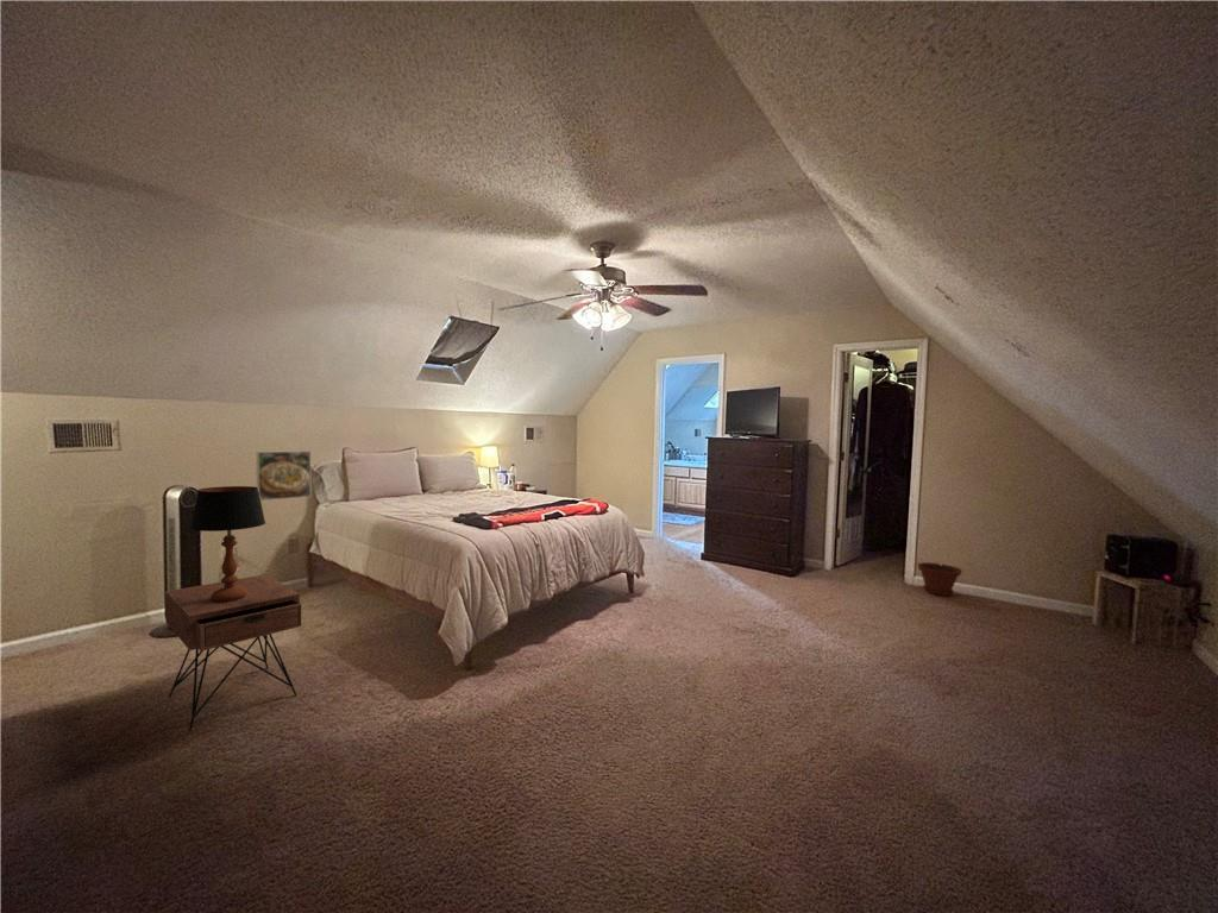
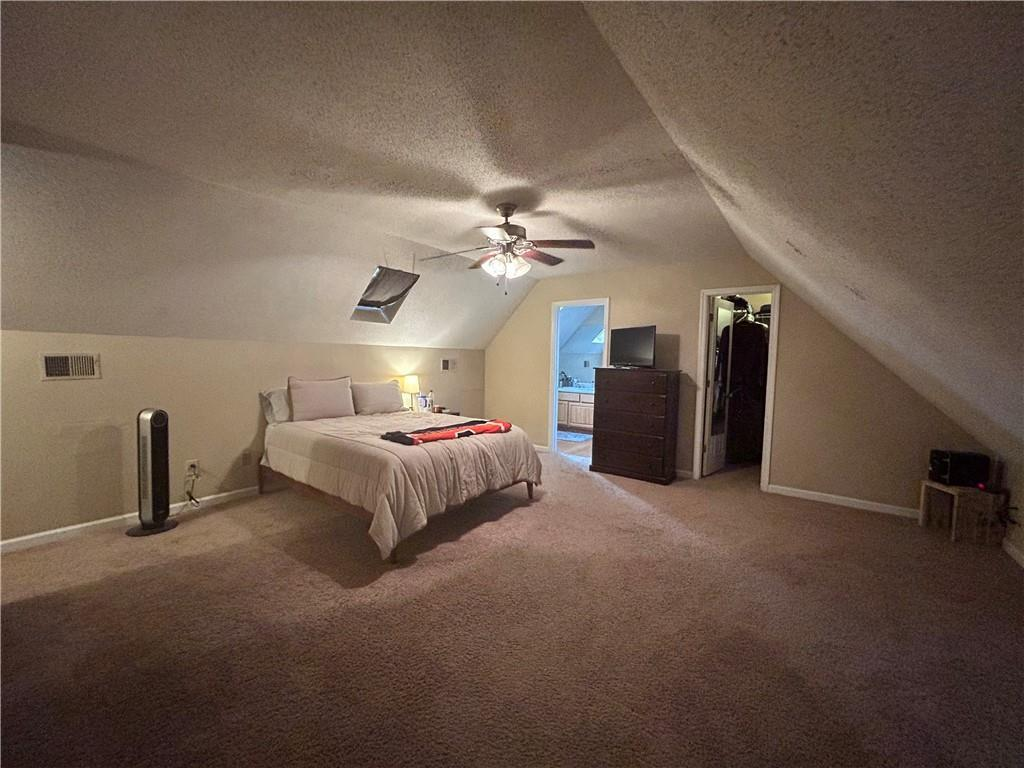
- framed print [256,449,312,502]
- plant pot [916,561,963,597]
- nightstand [164,573,302,732]
- table lamp [189,485,266,602]
